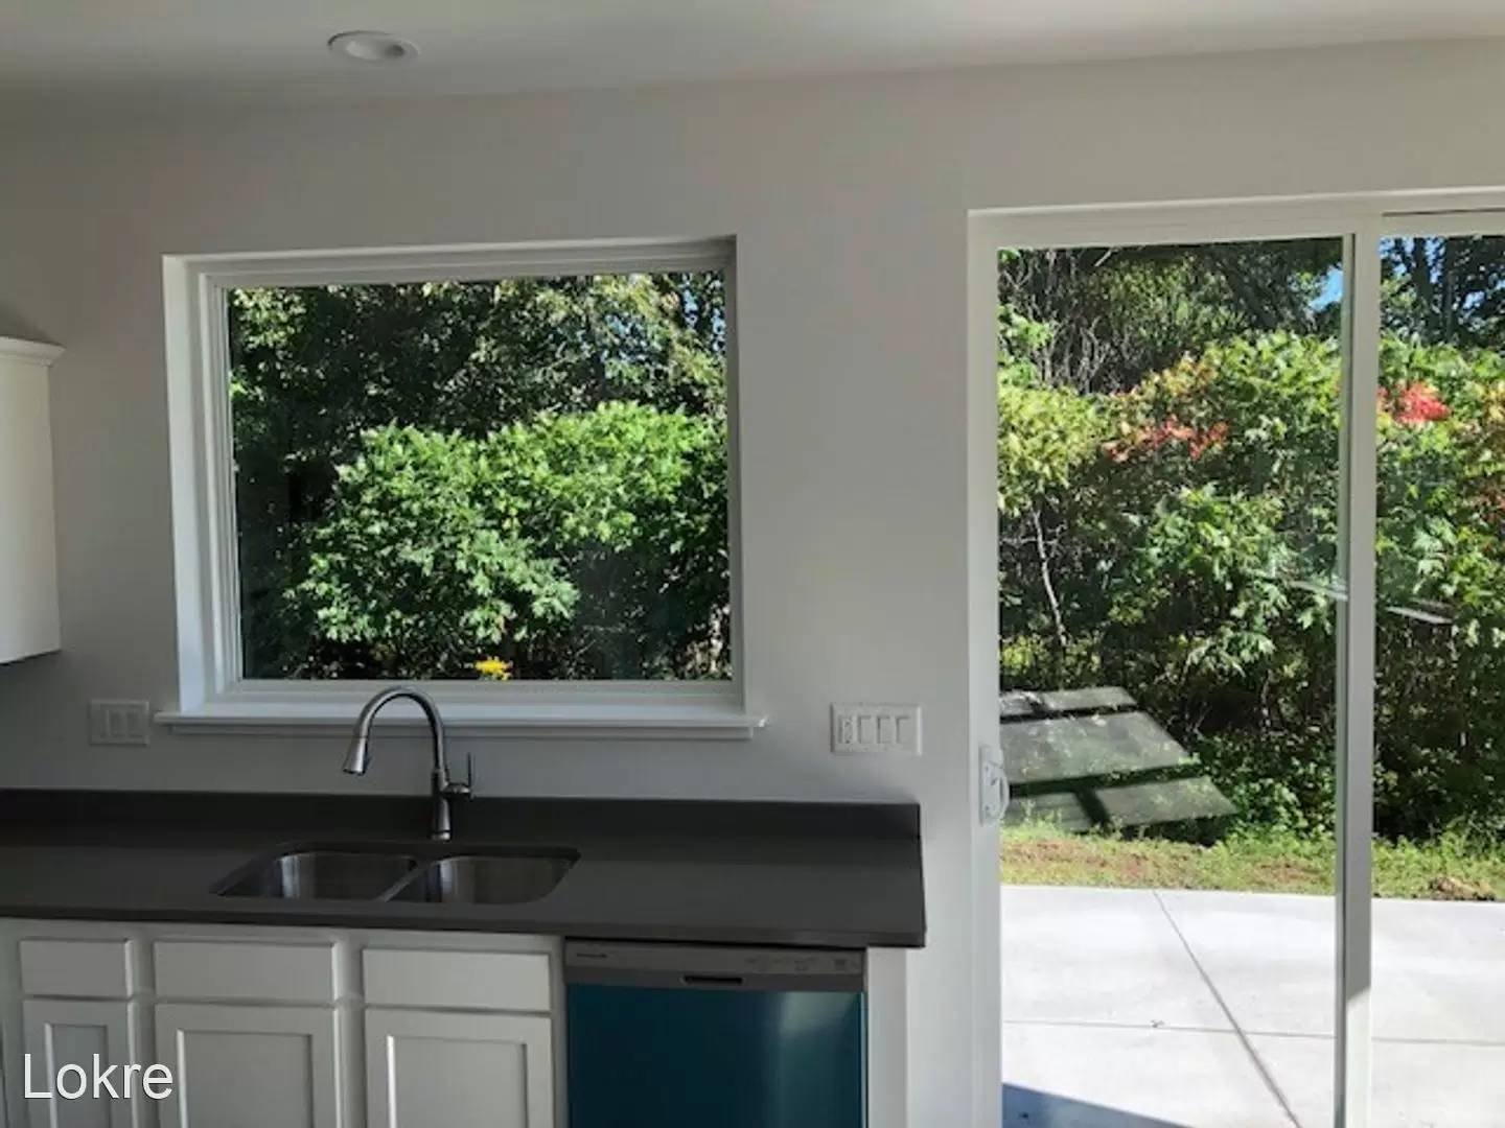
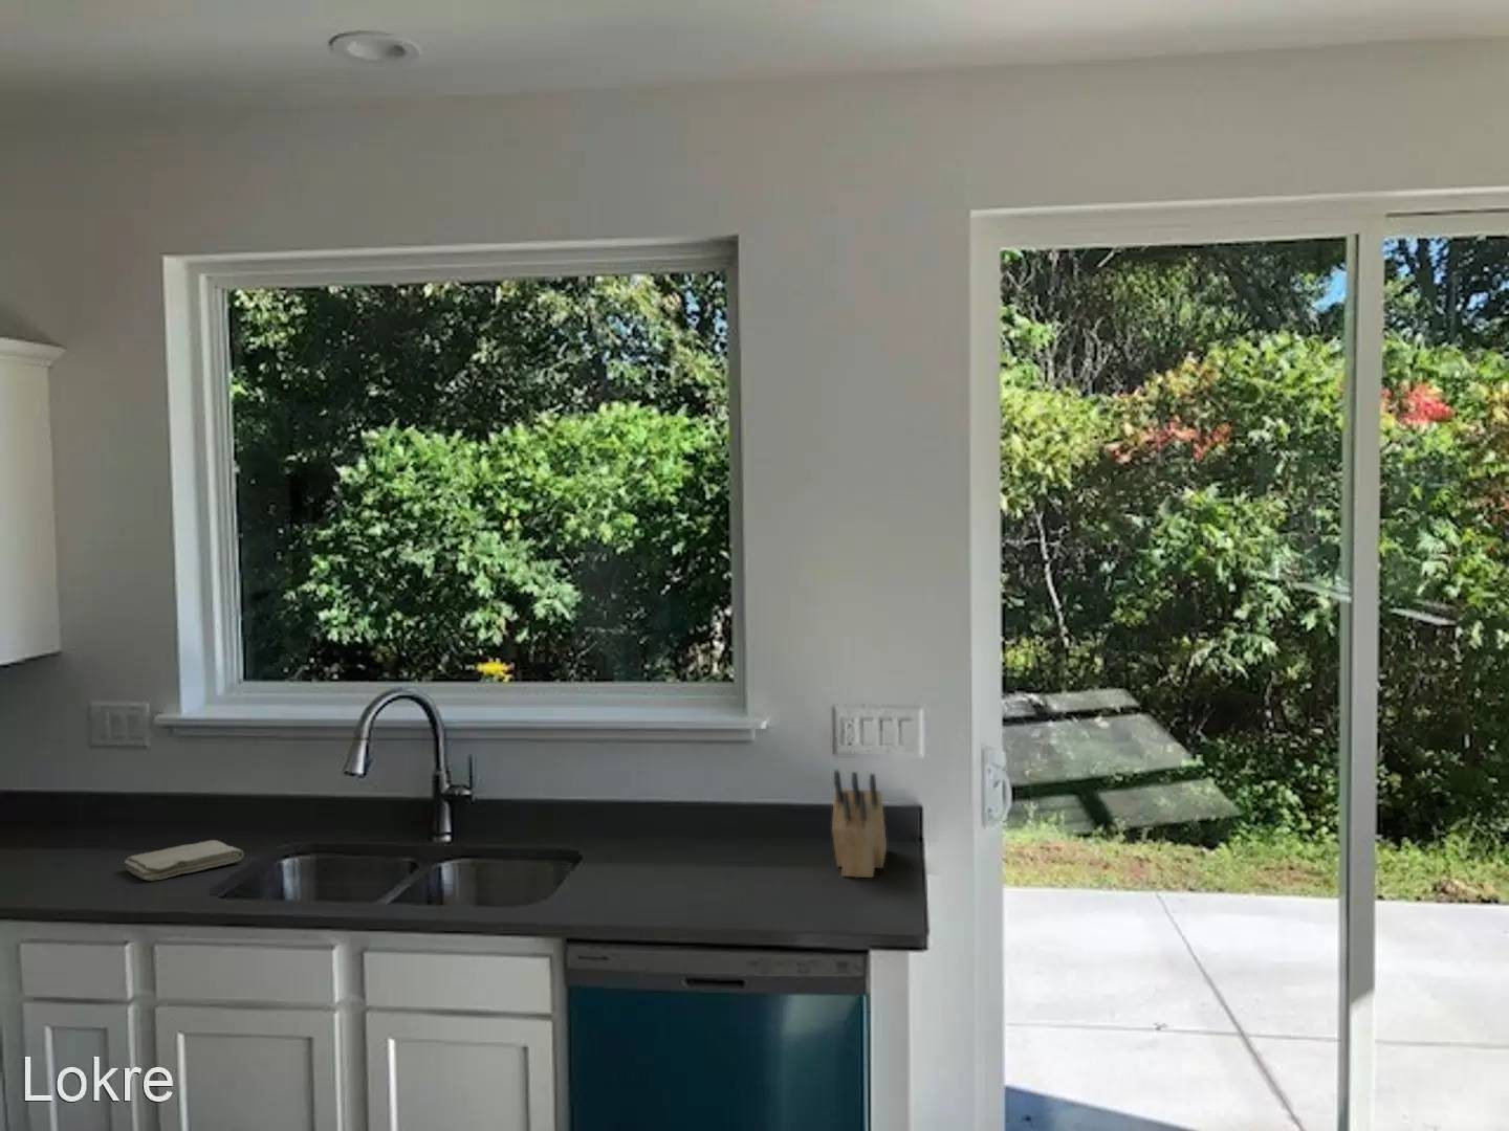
+ washcloth [124,839,245,882]
+ knife block [831,769,888,879]
